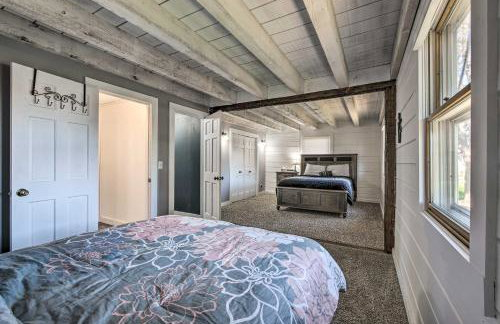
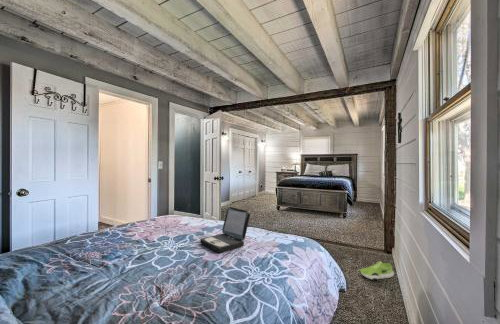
+ laptop [199,206,251,254]
+ shoe [358,260,395,281]
